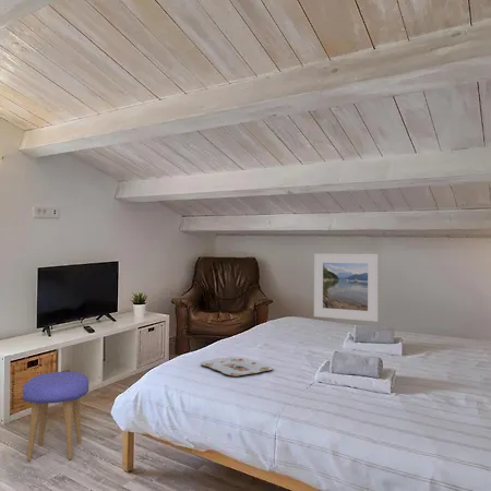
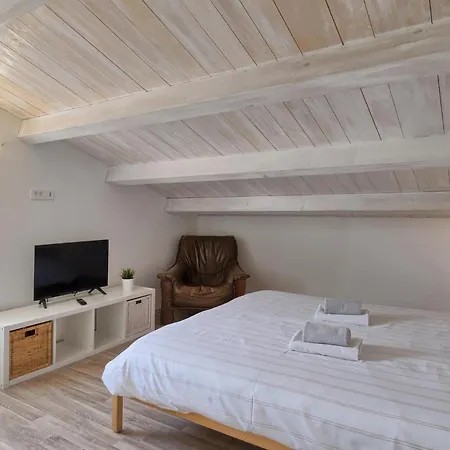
- serving tray [200,356,274,378]
- stool [22,371,89,462]
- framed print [313,252,380,323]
